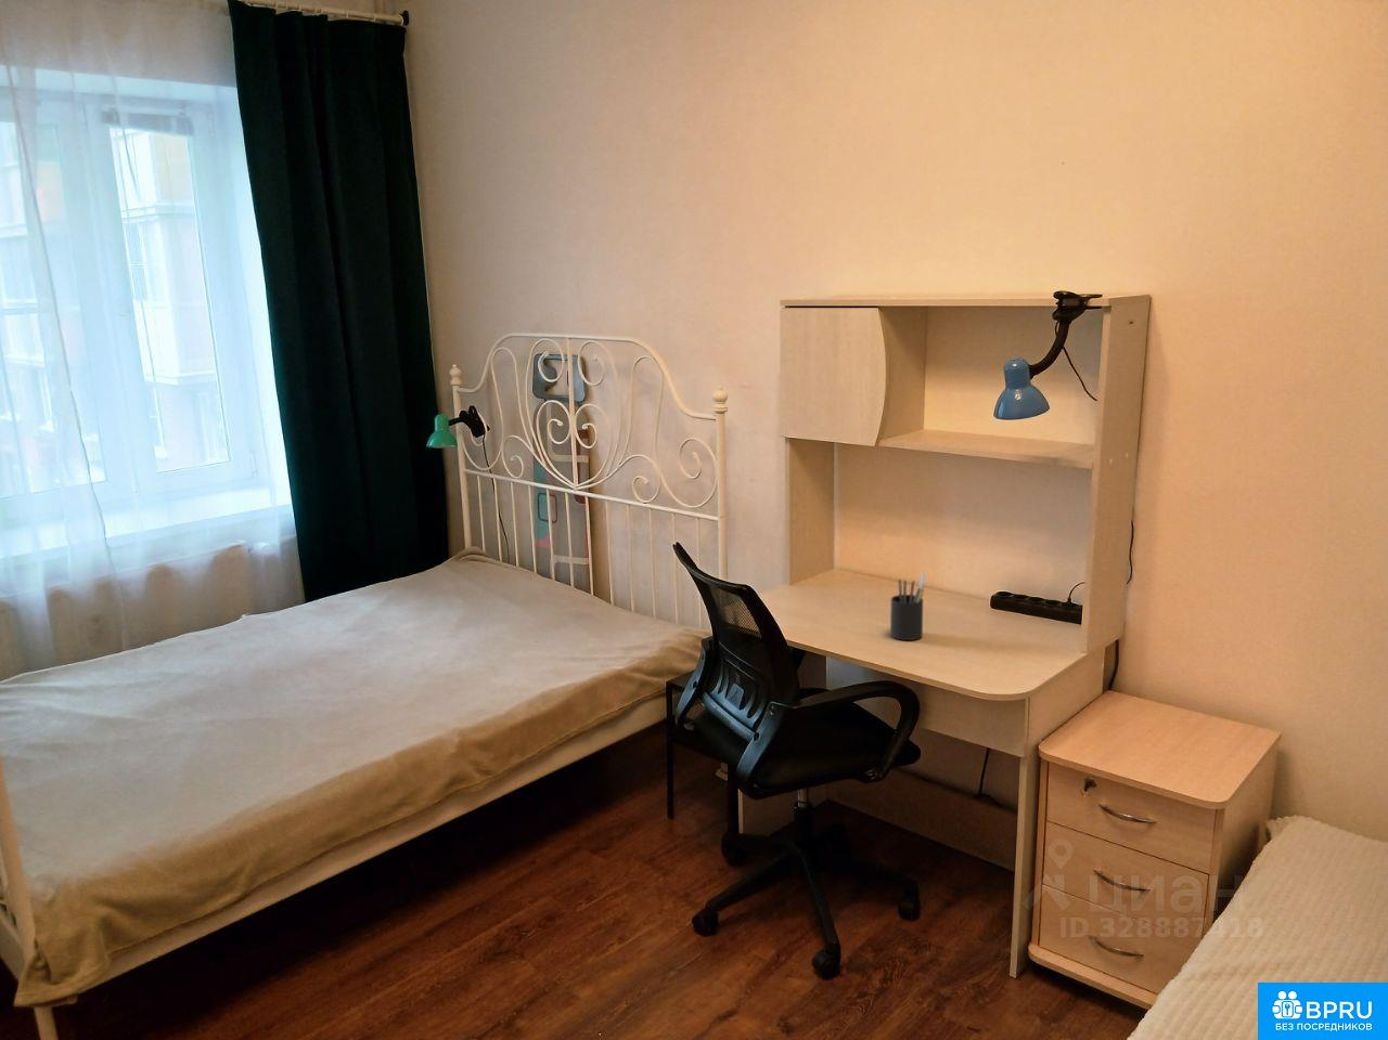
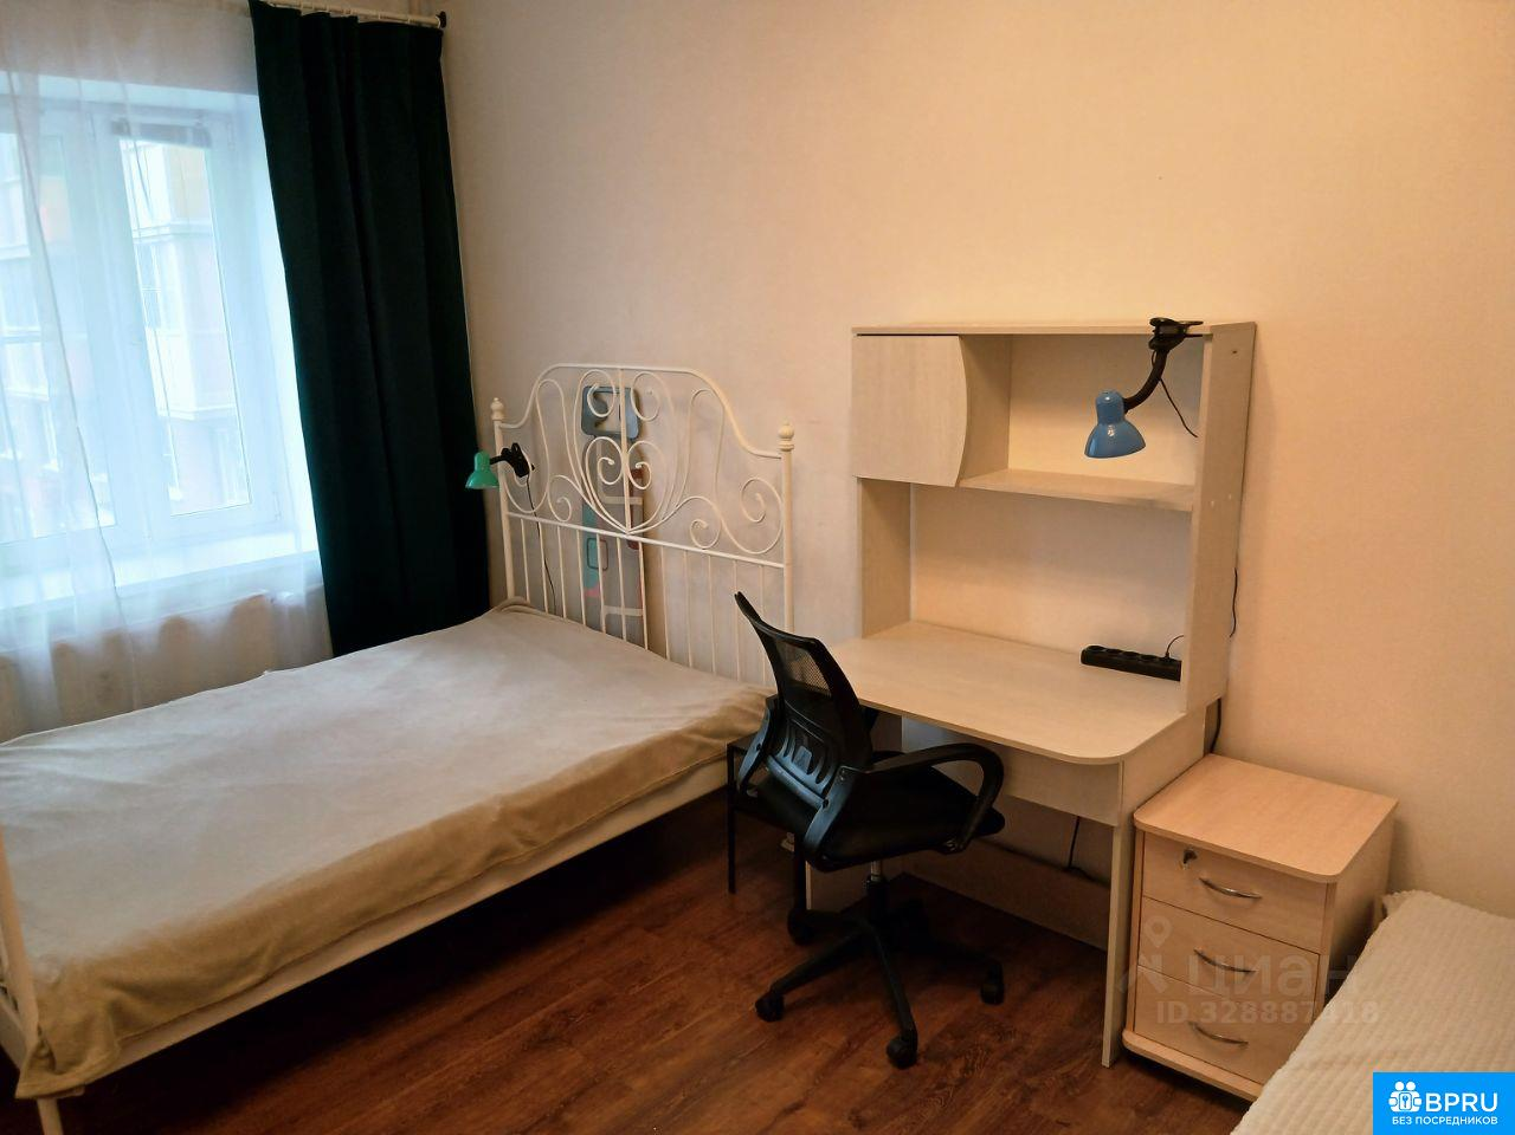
- pen holder [890,571,927,641]
